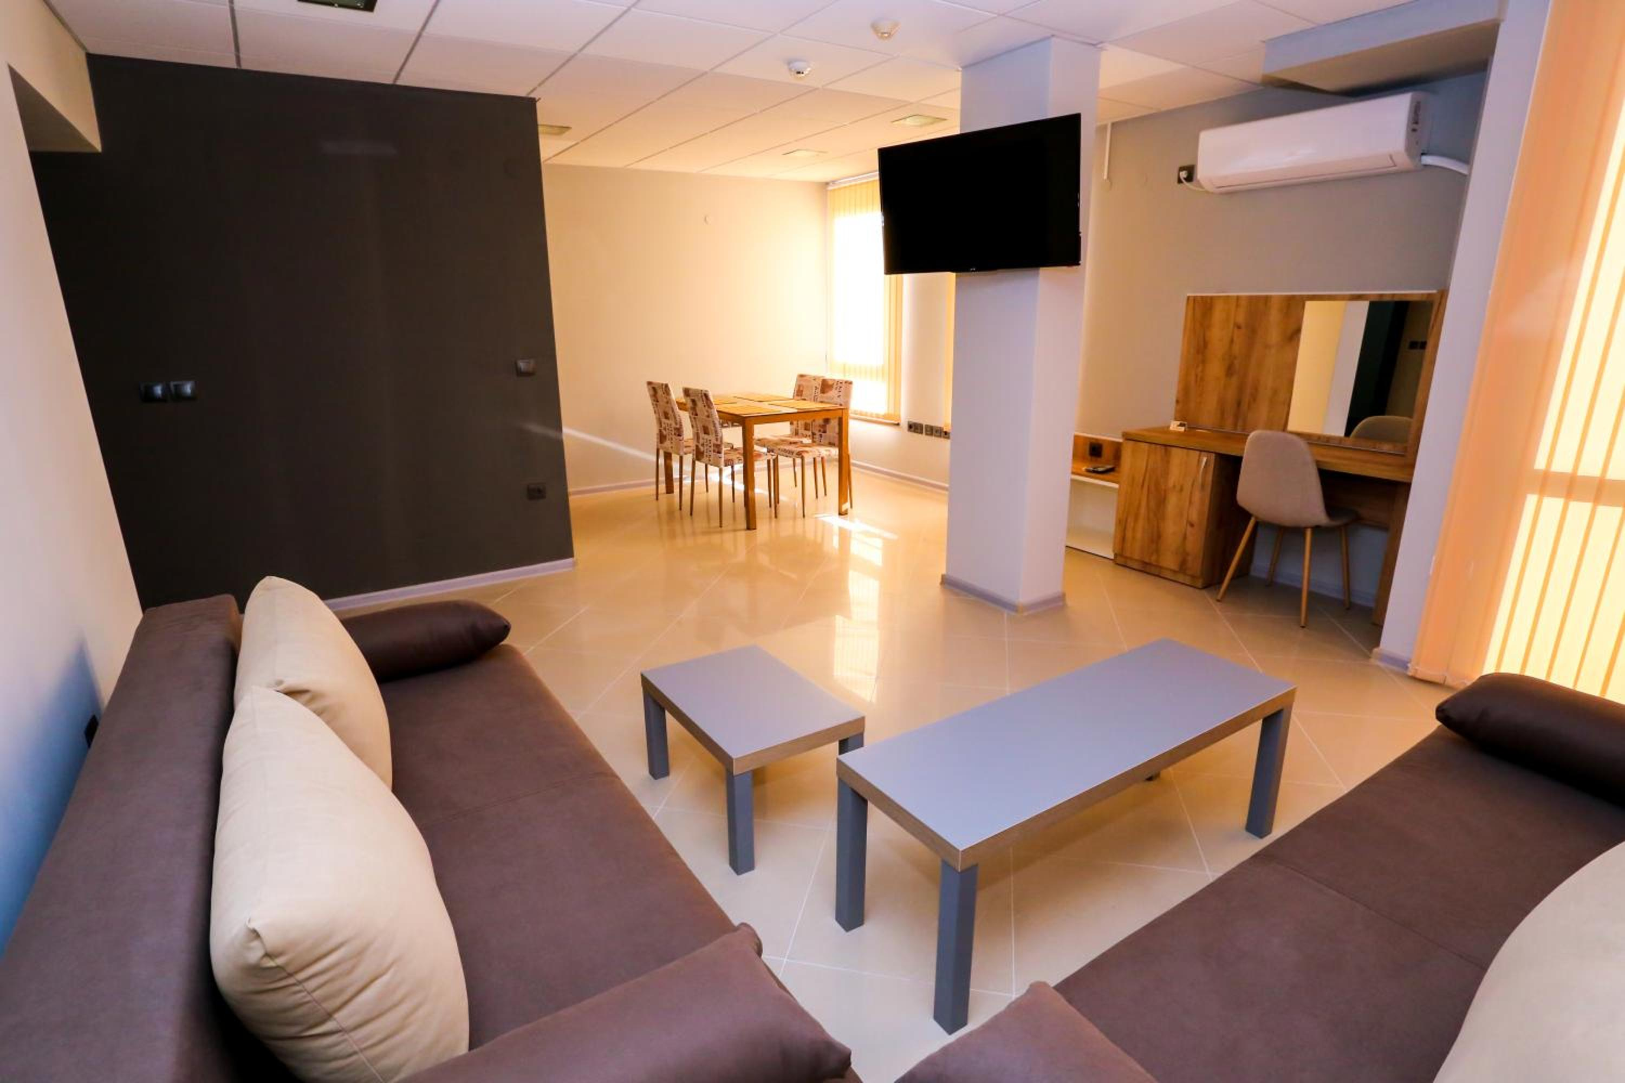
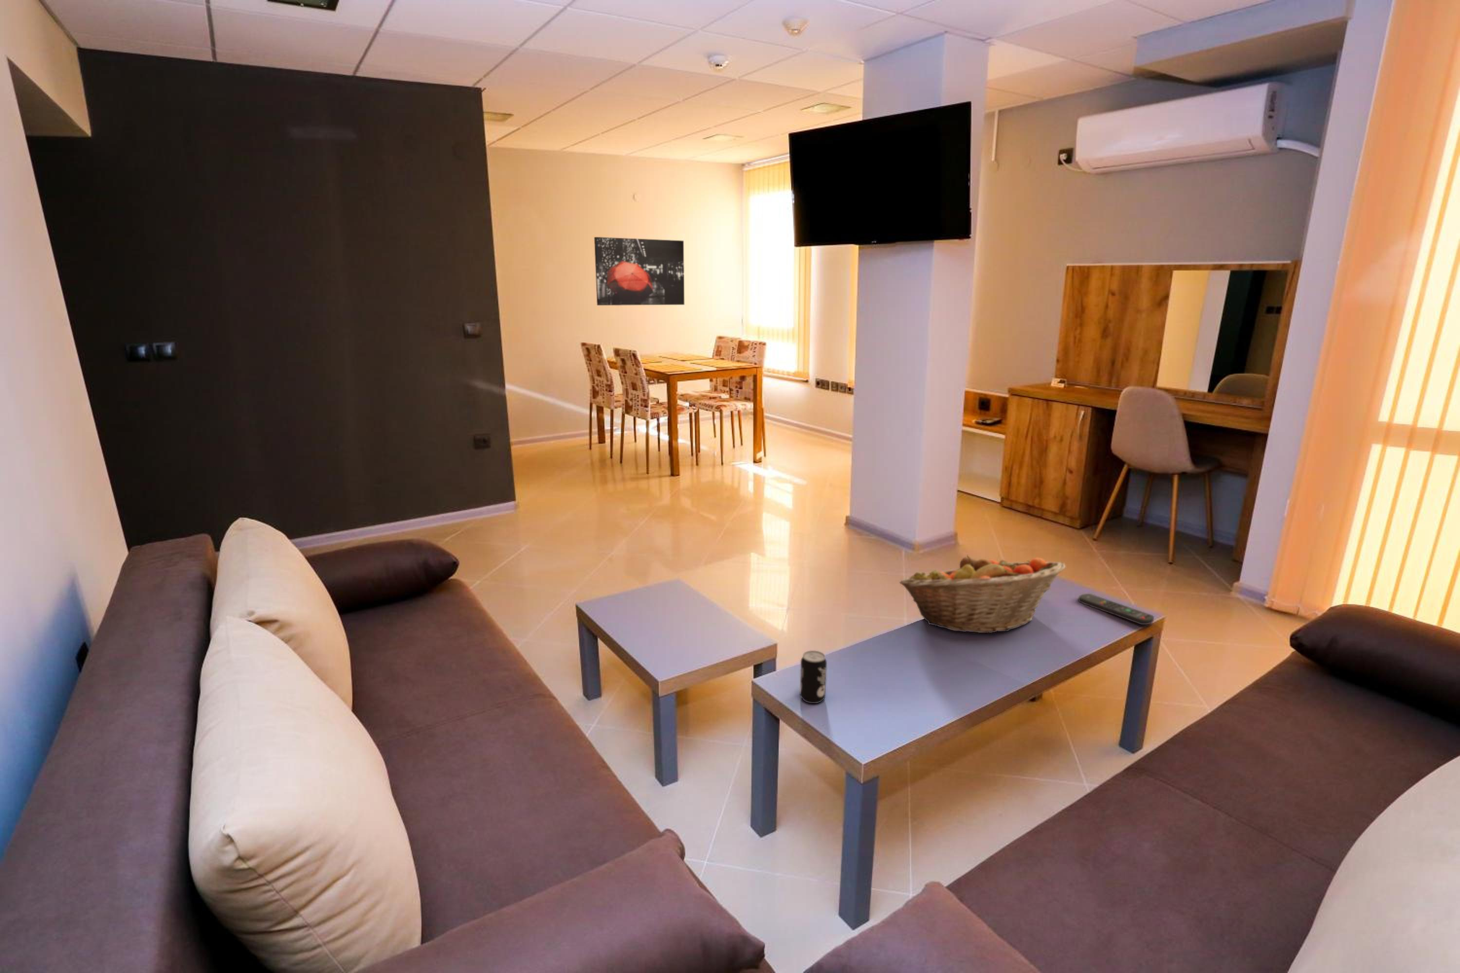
+ fruit basket [898,555,1066,633]
+ beverage can [800,650,828,704]
+ remote control [1078,593,1155,626]
+ wall art [594,237,684,306]
